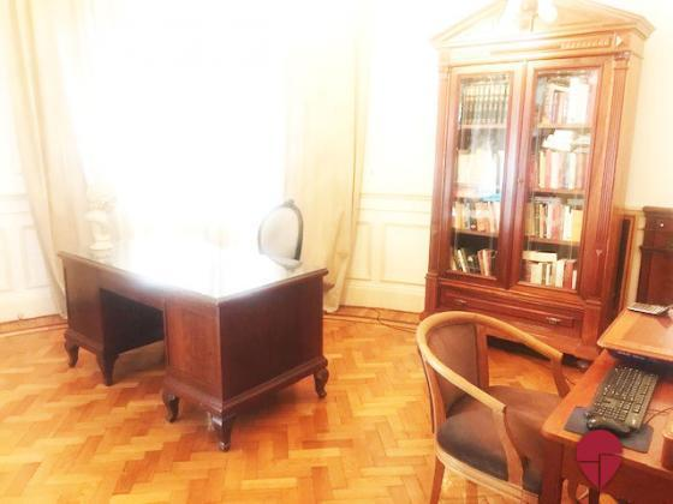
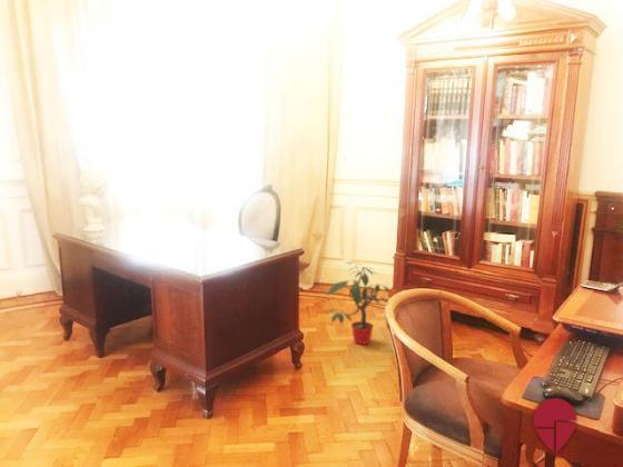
+ potted plant [322,261,392,346]
